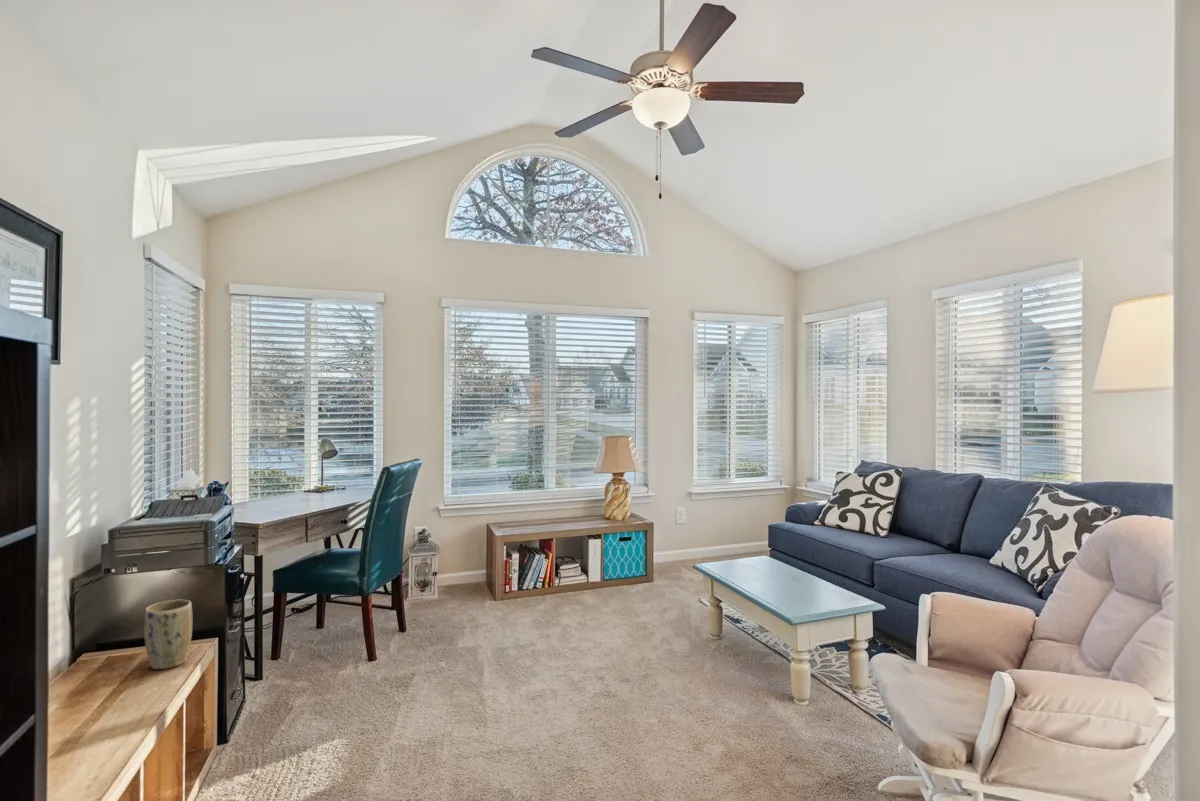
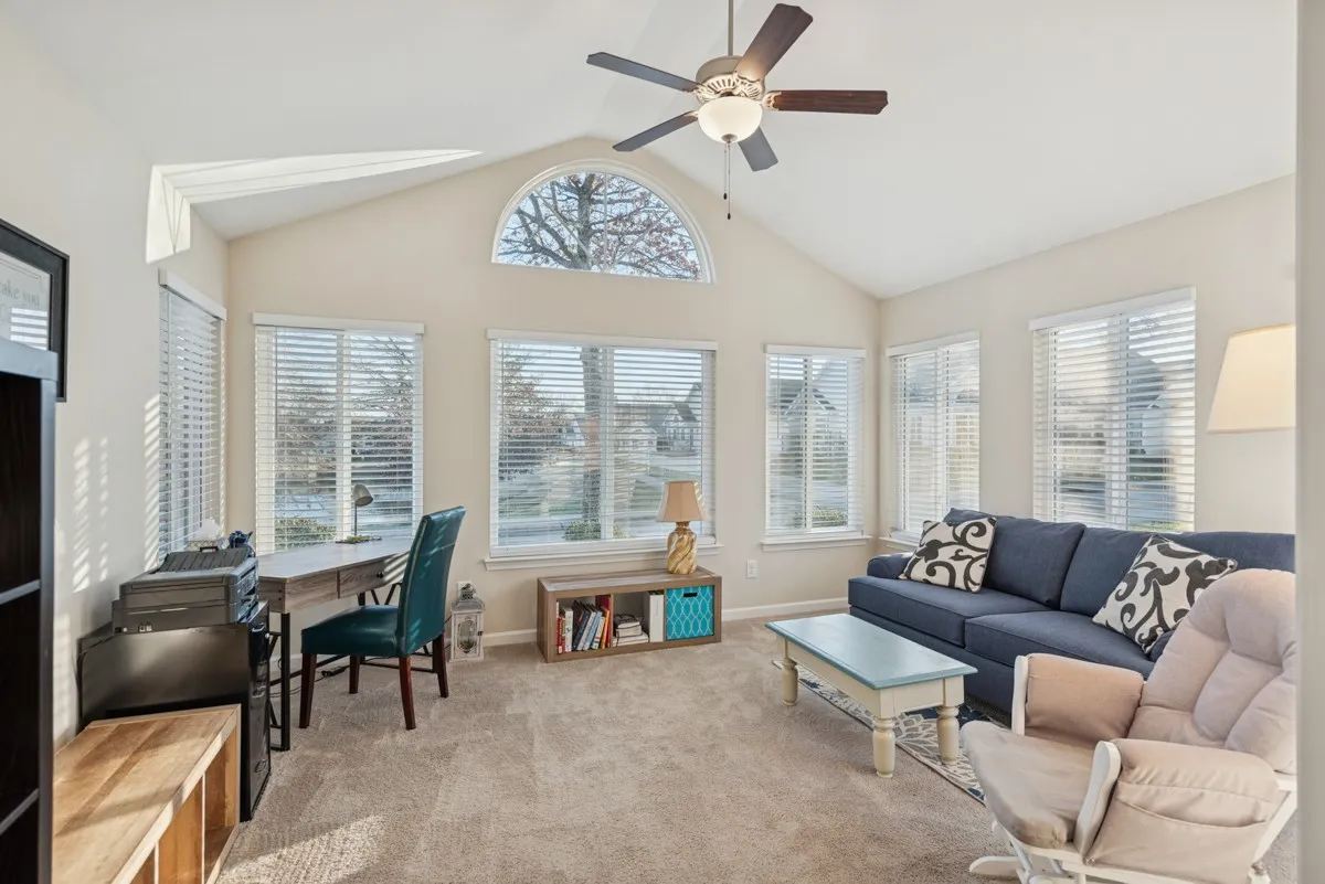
- plant pot [143,599,193,670]
